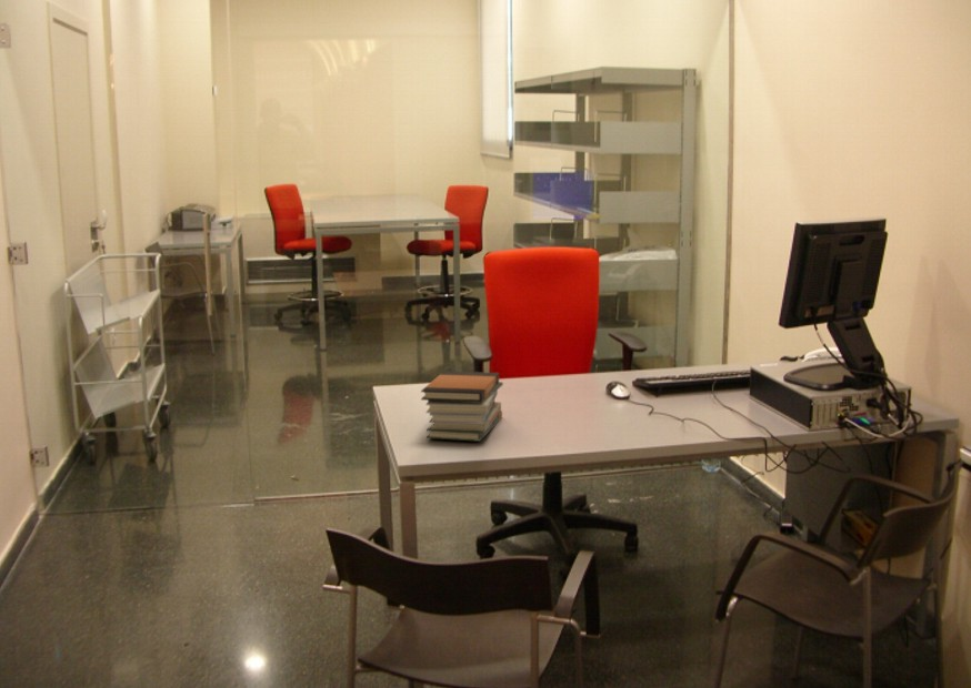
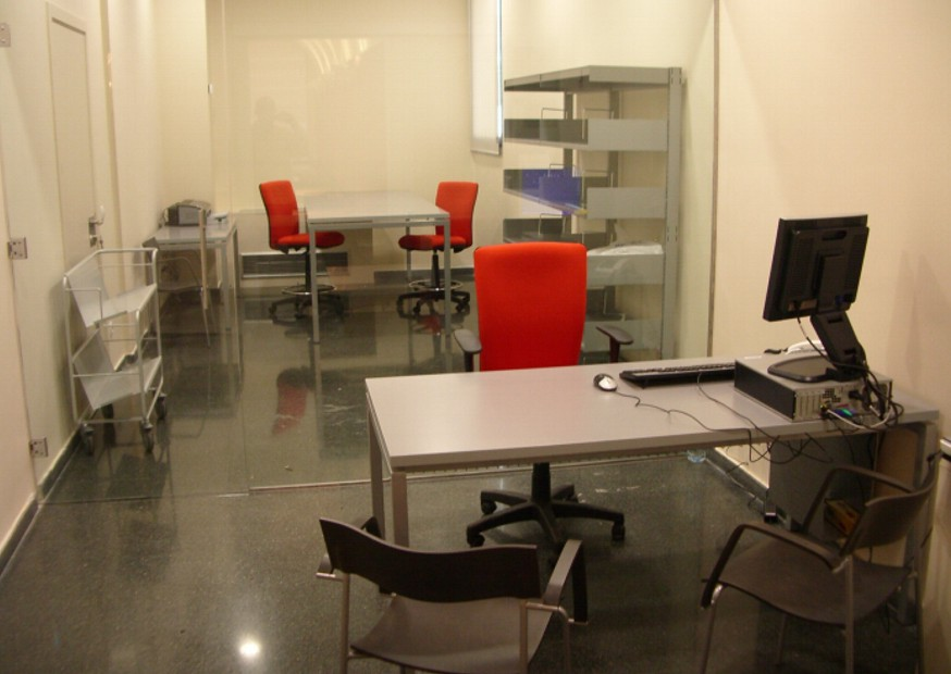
- book stack [420,371,504,443]
